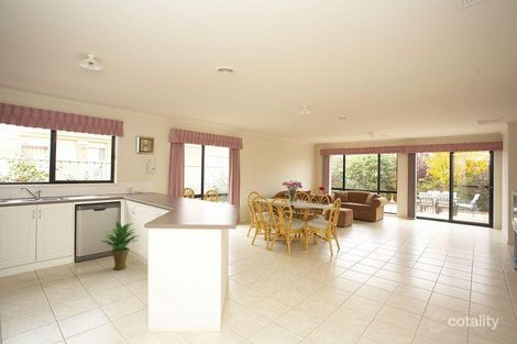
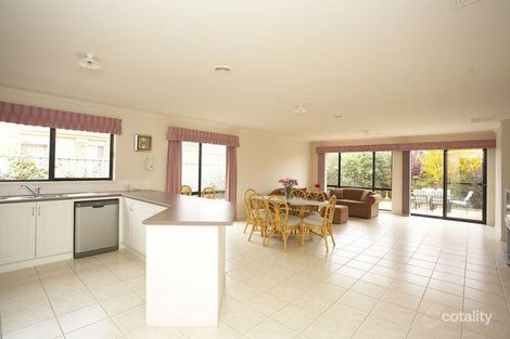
- potted plant [102,220,141,271]
